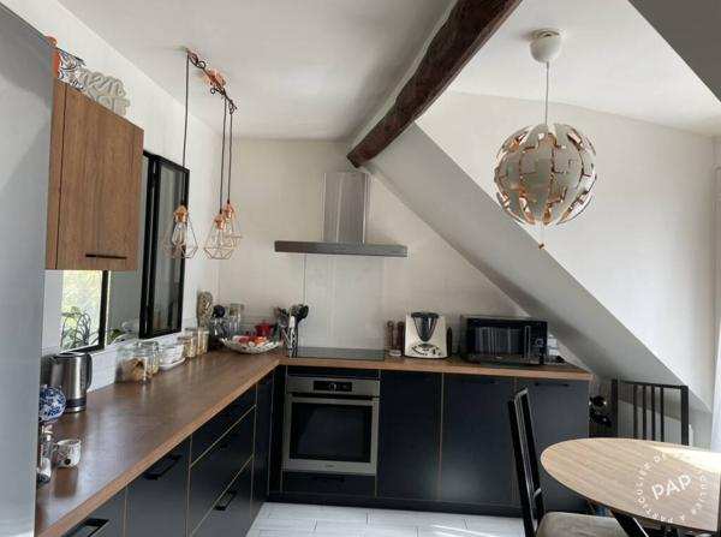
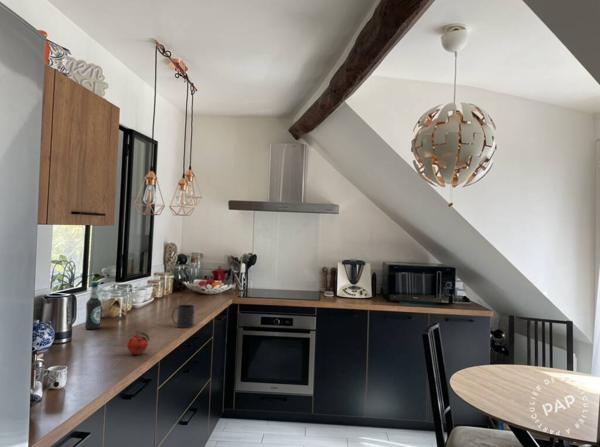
+ fruit [126,330,151,356]
+ bottle [84,280,102,330]
+ mug [171,304,195,329]
